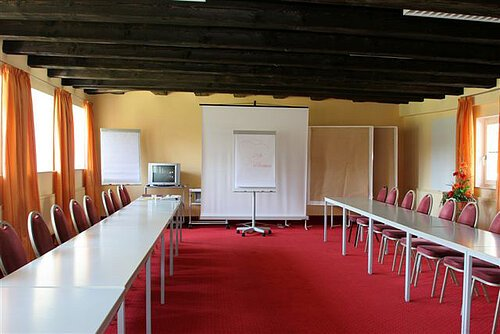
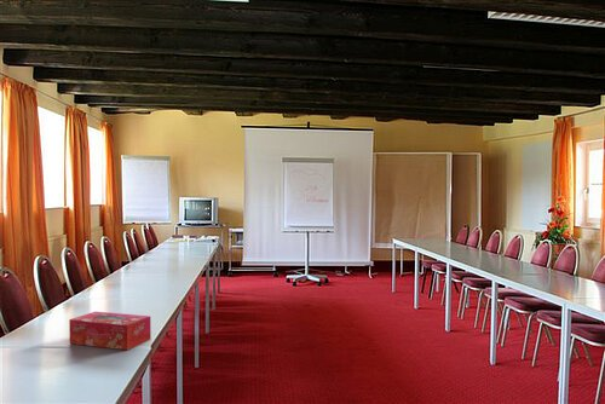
+ tissue box [68,311,152,351]
